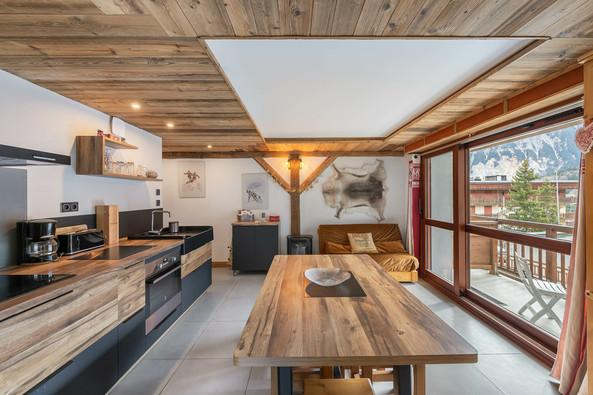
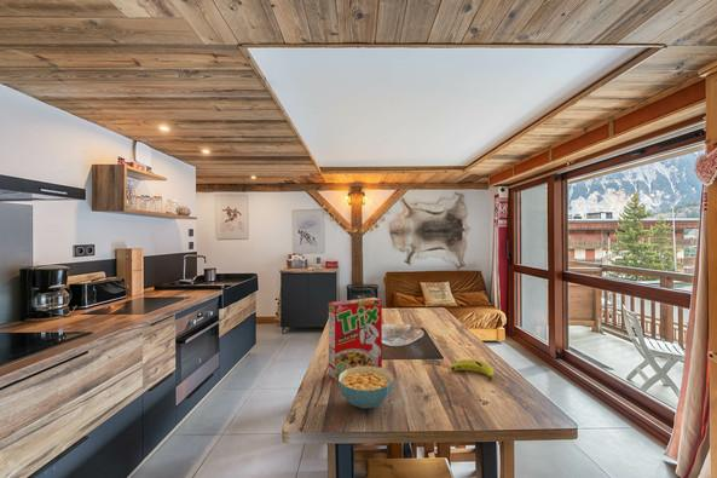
+ banana [450,358,495,382]
+ cereal box [328,296,383,381]
+ cereal bowl [337,367,394,410]
